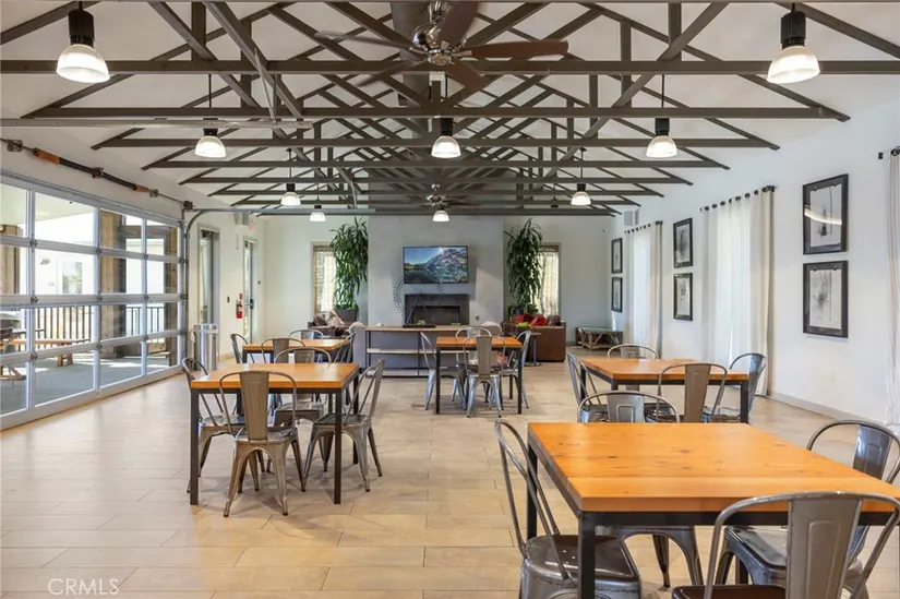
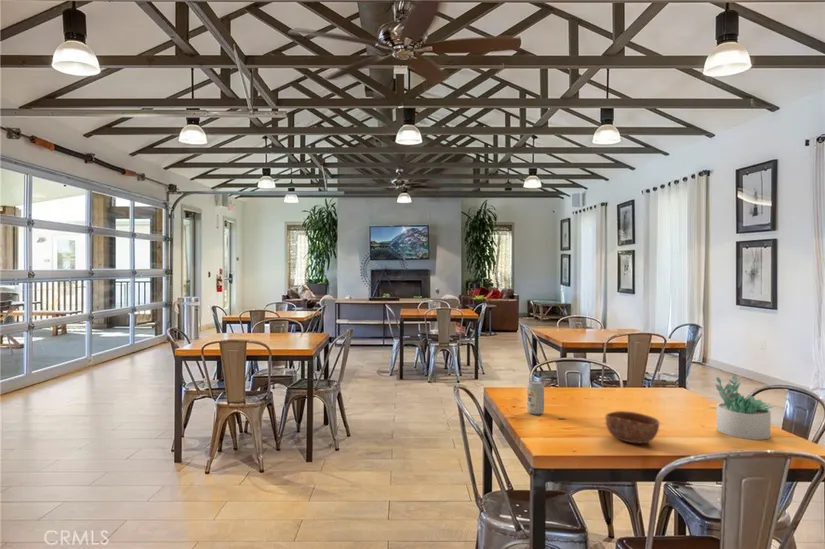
+ succulent plant [715,374,775,441]
+ bowl [604,410,660,444]
+ beverage can [526,380,545,416]
